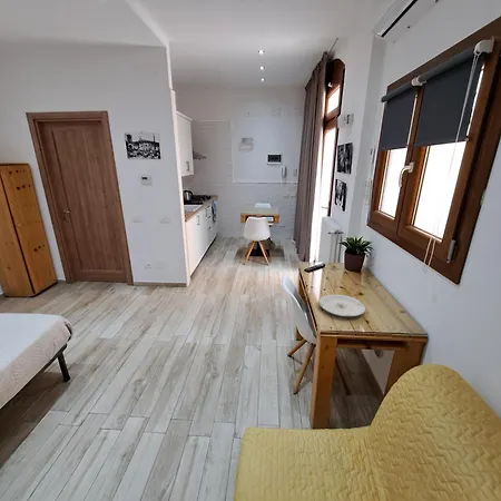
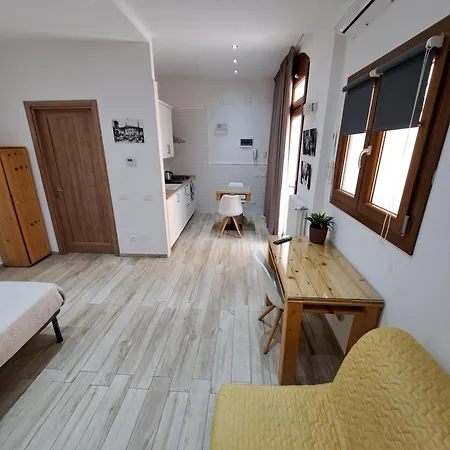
- plate [318,294,366,317]
